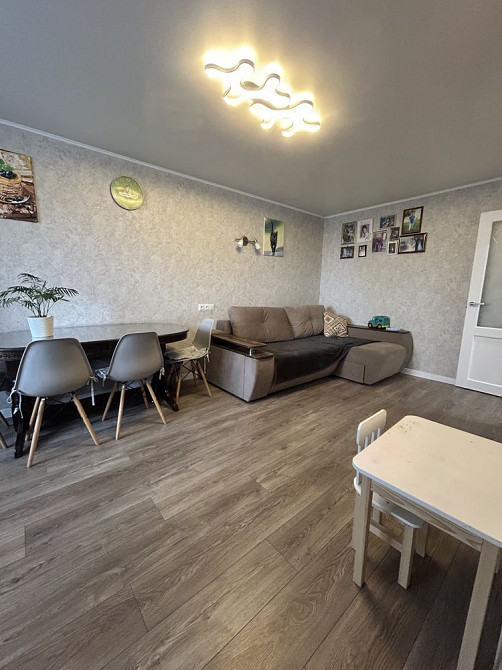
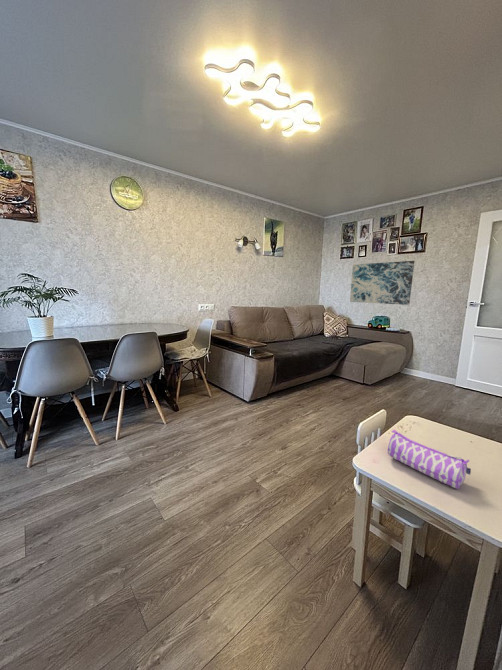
+ wall art [349,260,415,306]
+ pencil case [387,429,472,490]
